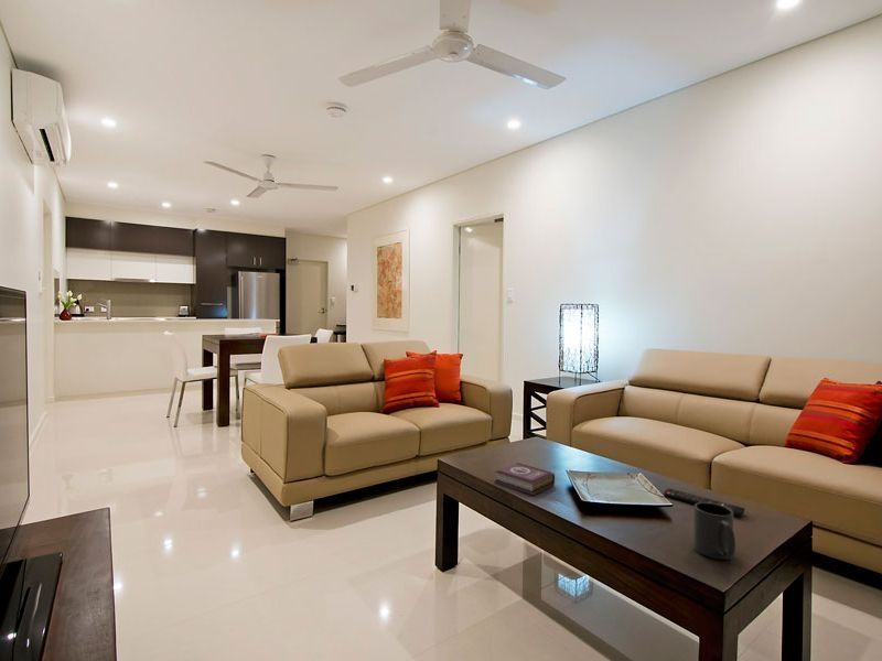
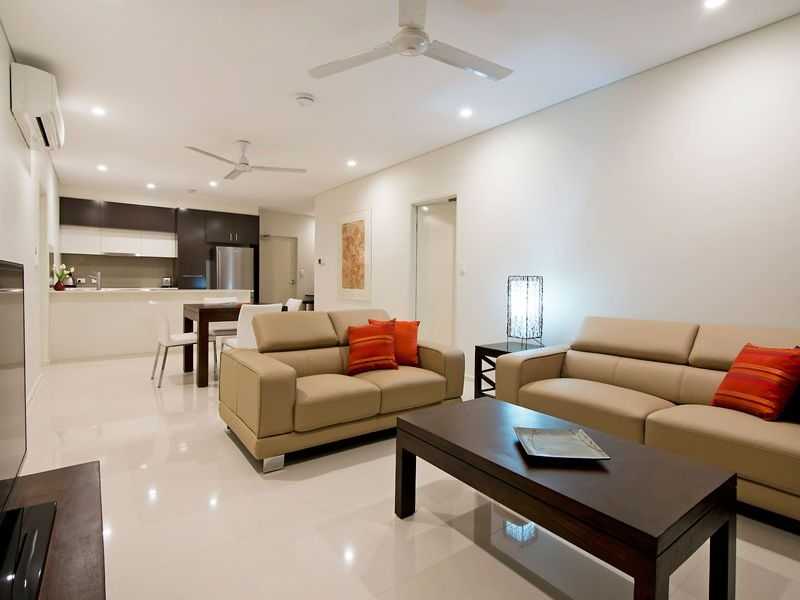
- mug [692,502,736,561]
- remote control [663,487,746,518]
- book [493,462,556,497]
